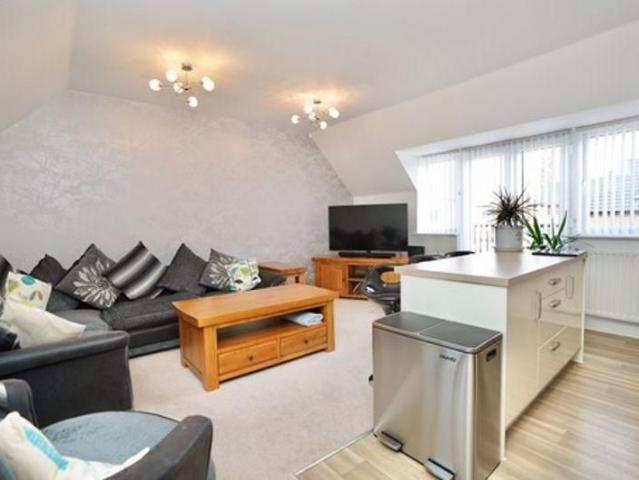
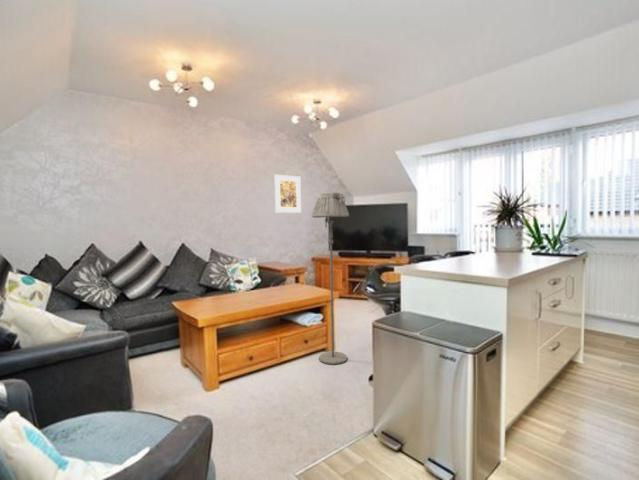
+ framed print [274,174,302,214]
+ floor lamp [311,191,350,366]
